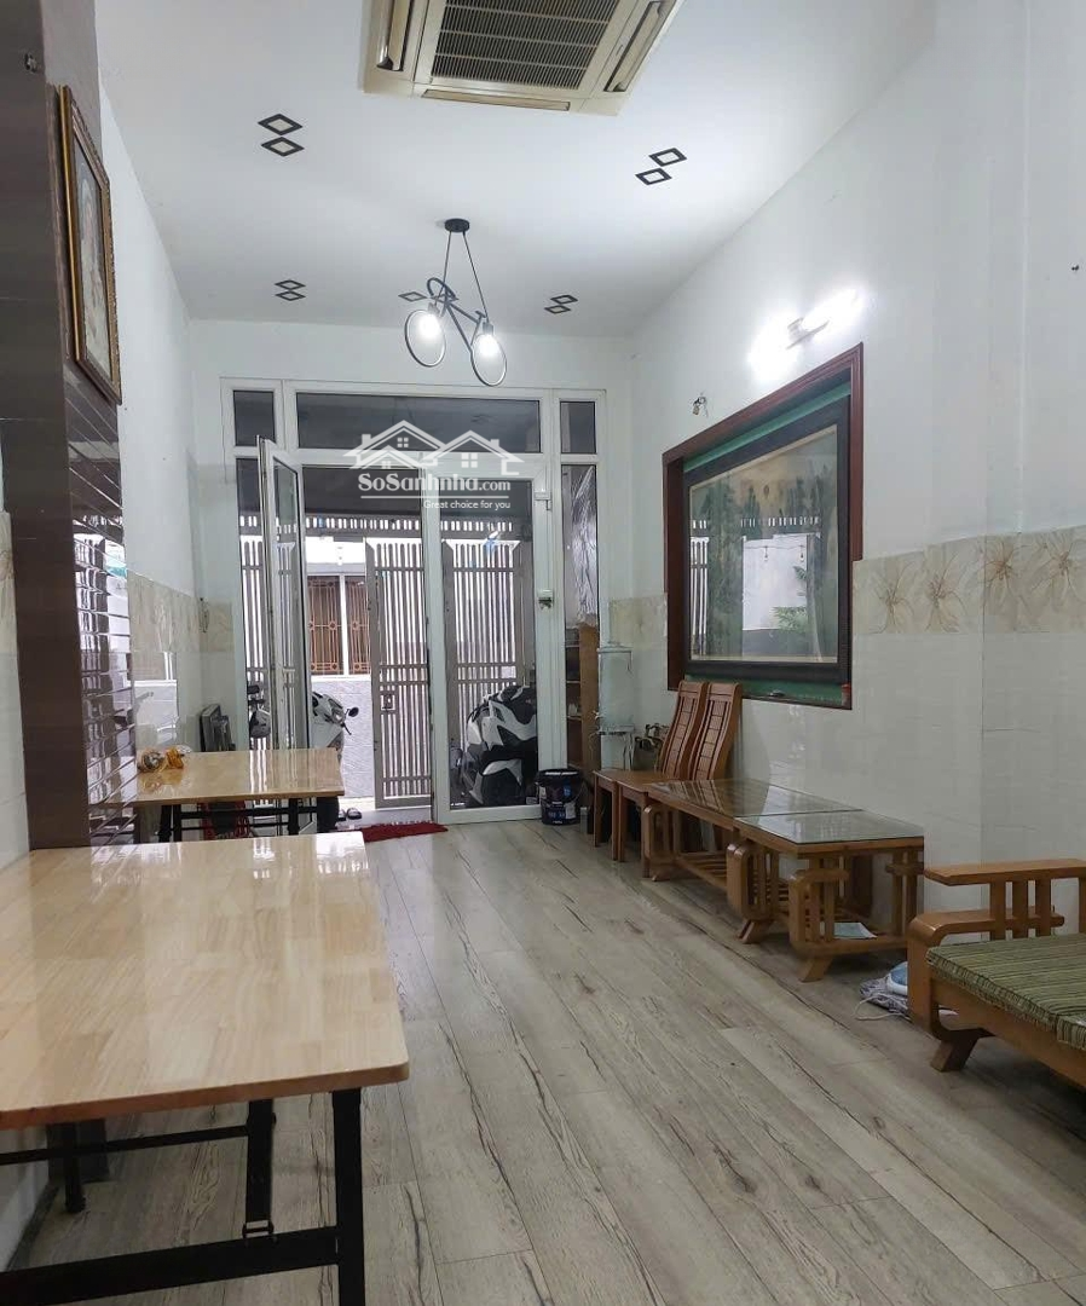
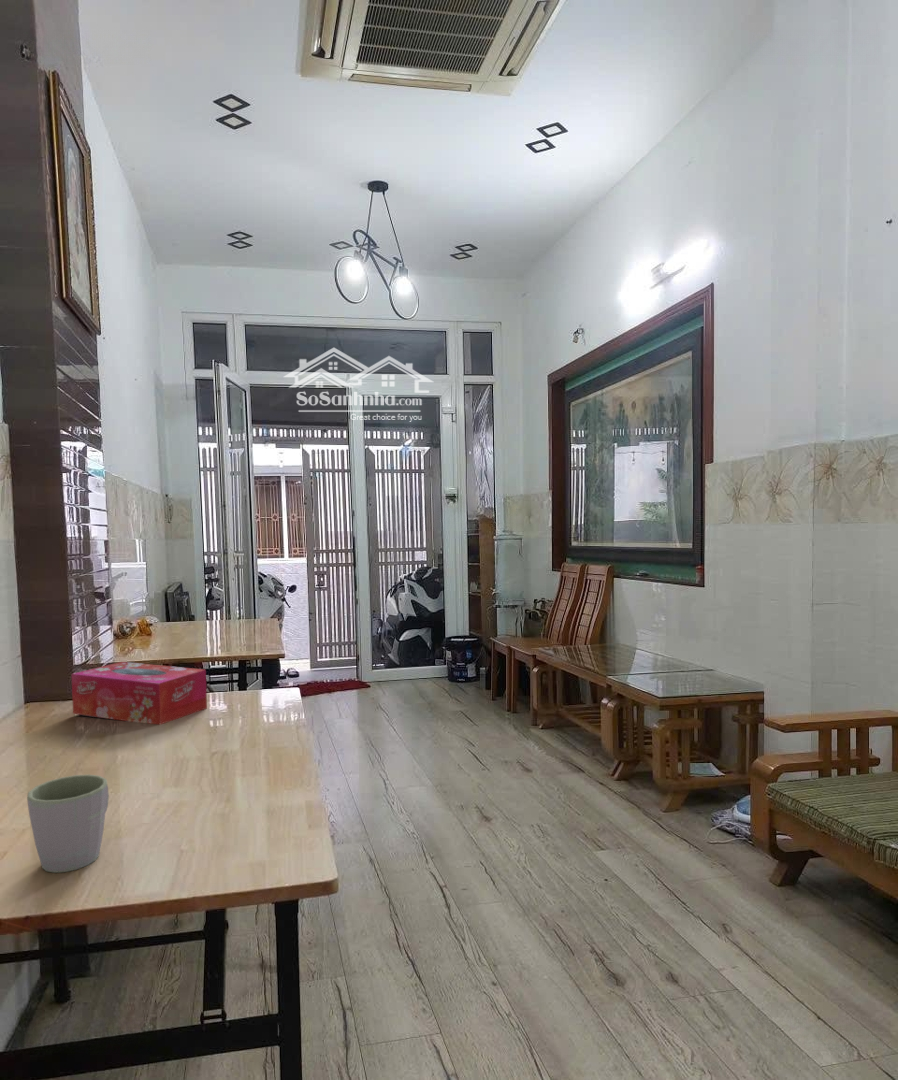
+ mug [26,774,110,874]
+ tissue box [70,661,208,726]
